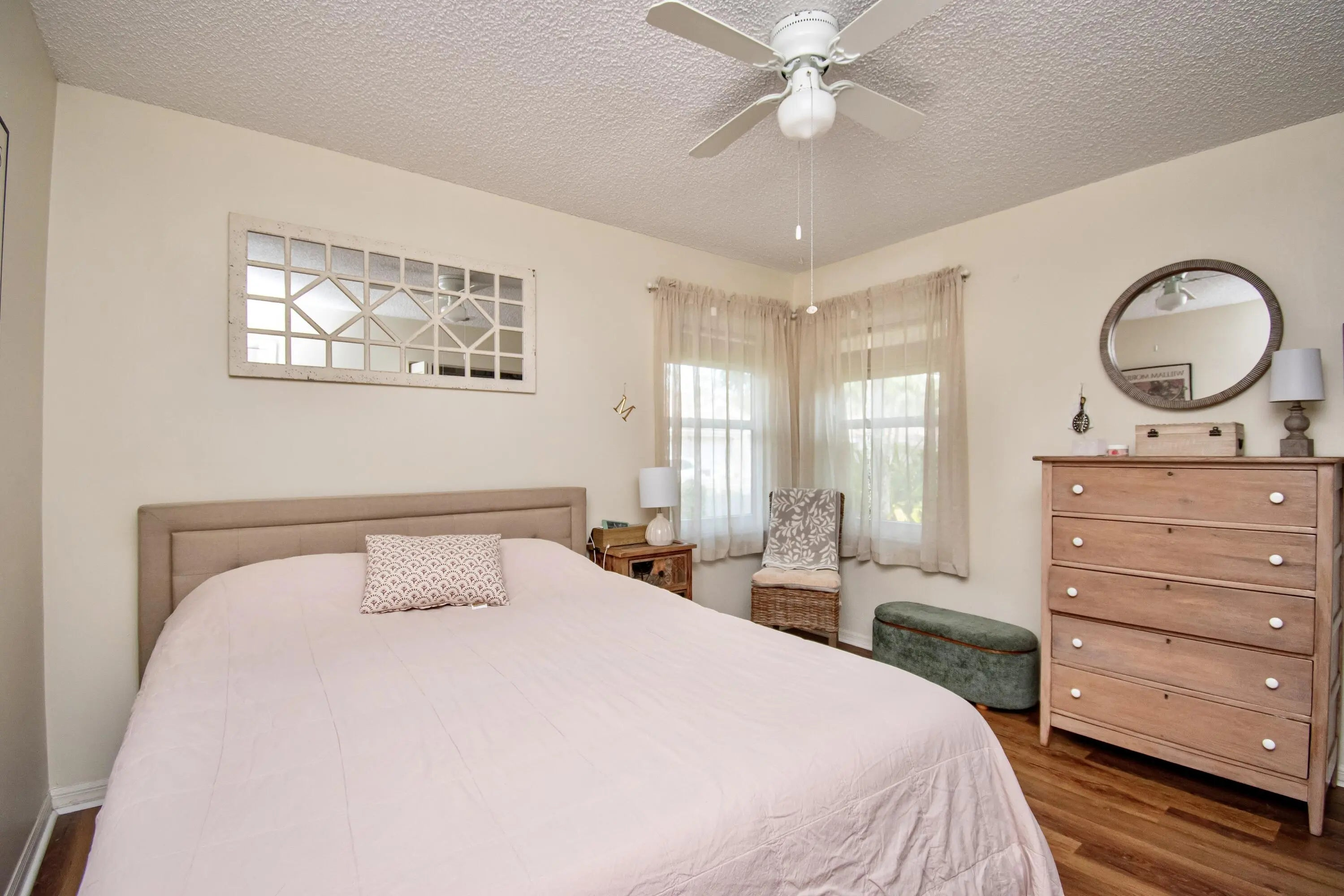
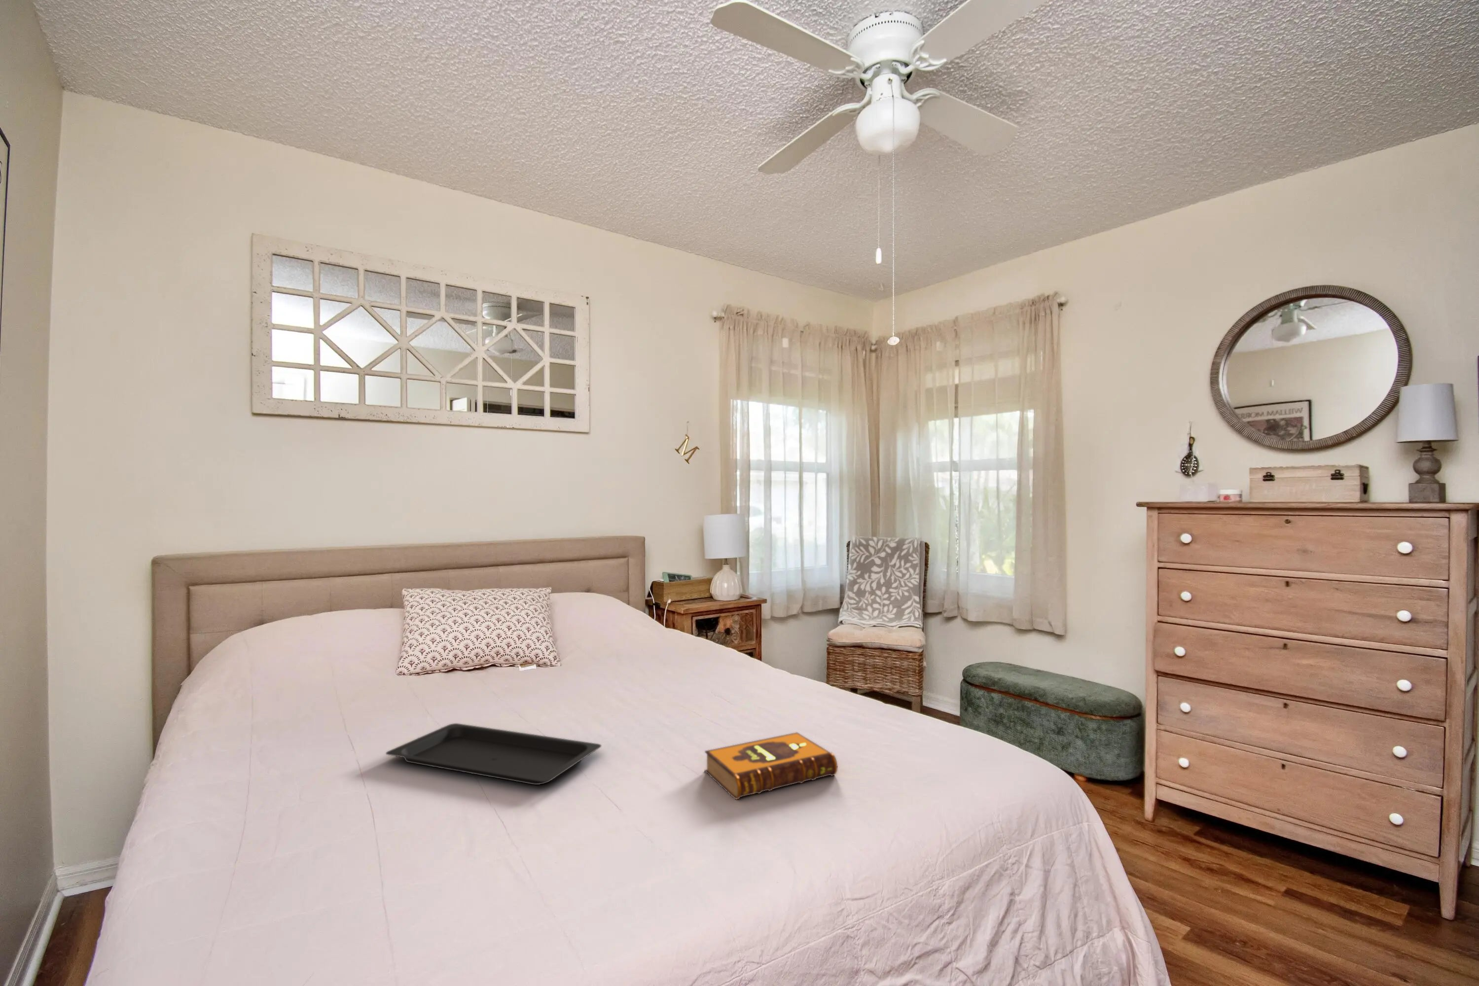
+ serving tray [385,723,602,786]
+ hardback book [704,732,839,800]
